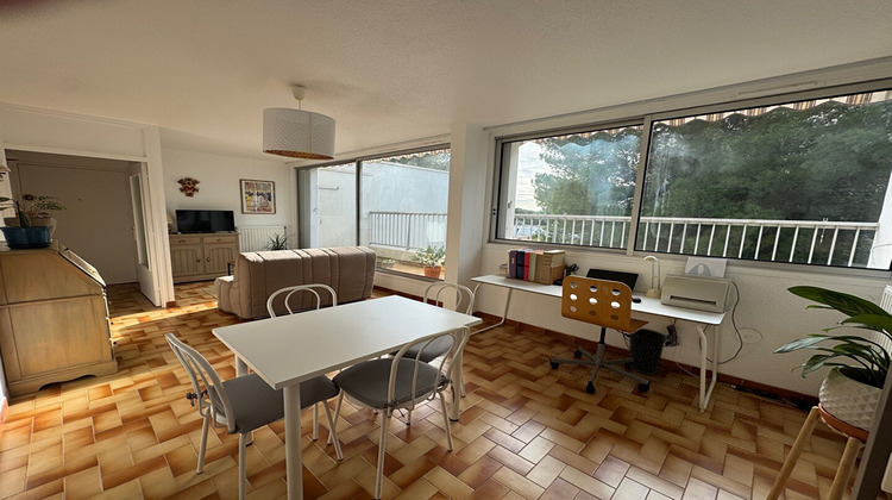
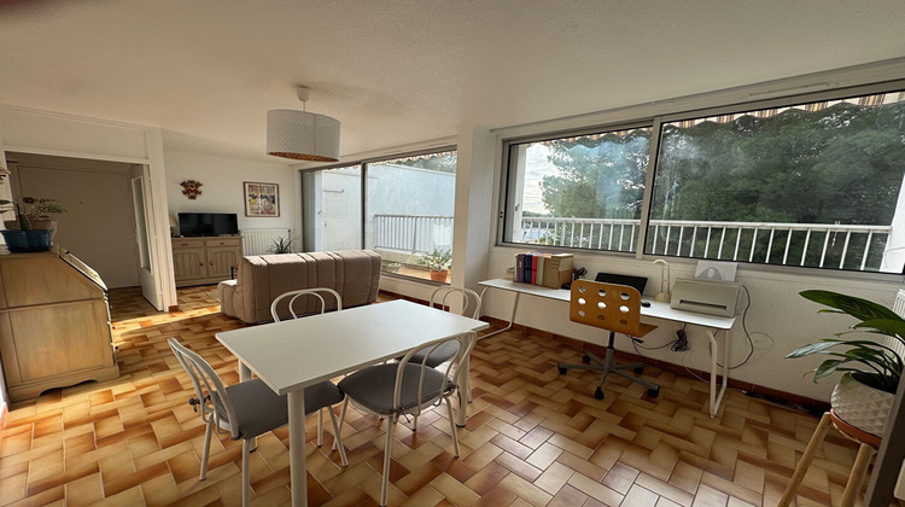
- wastebasket [628,327,667,375]
